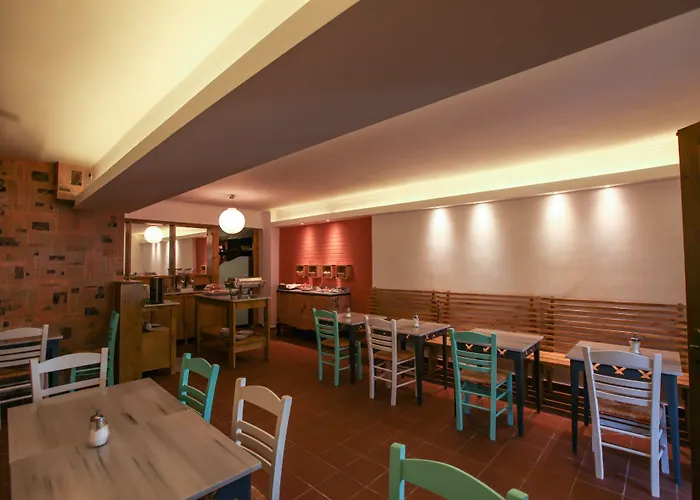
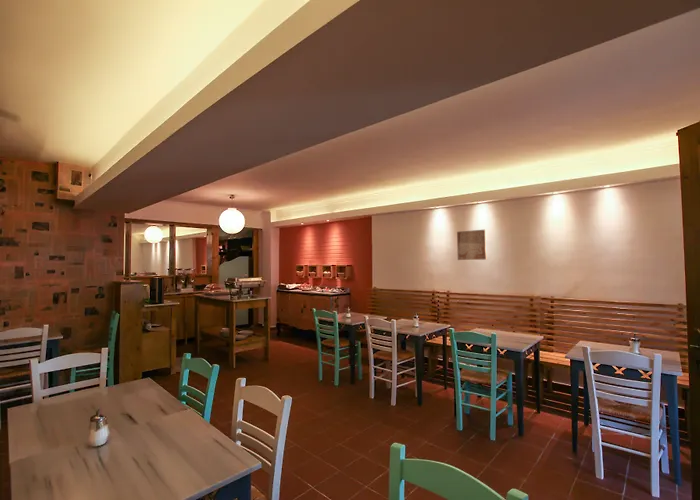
+ wall art [456,229,488,261]
